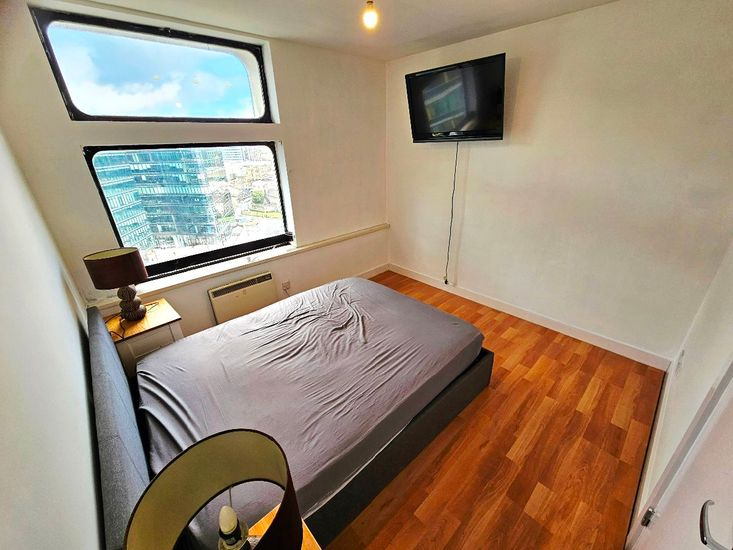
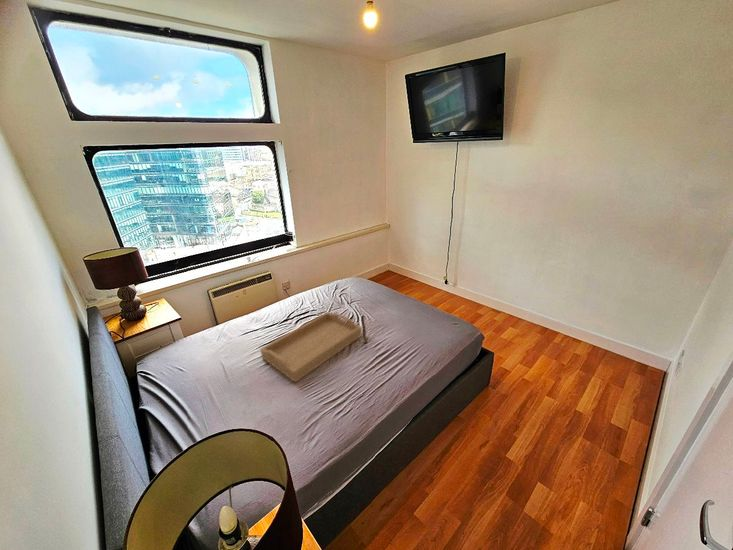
+ serving tray [259,311,363,384]
